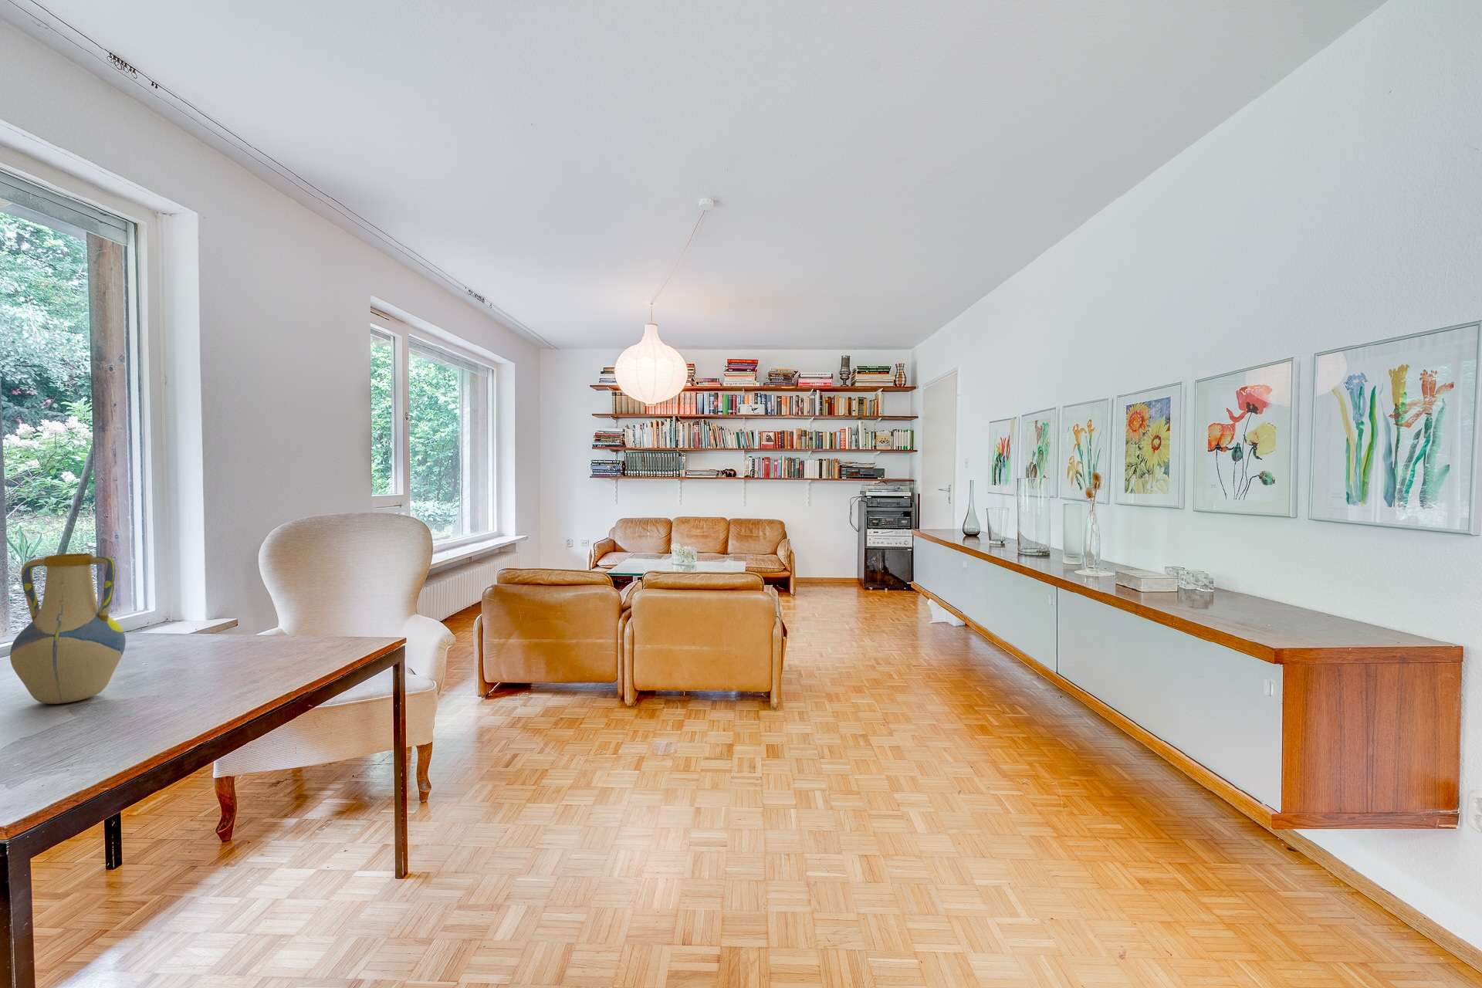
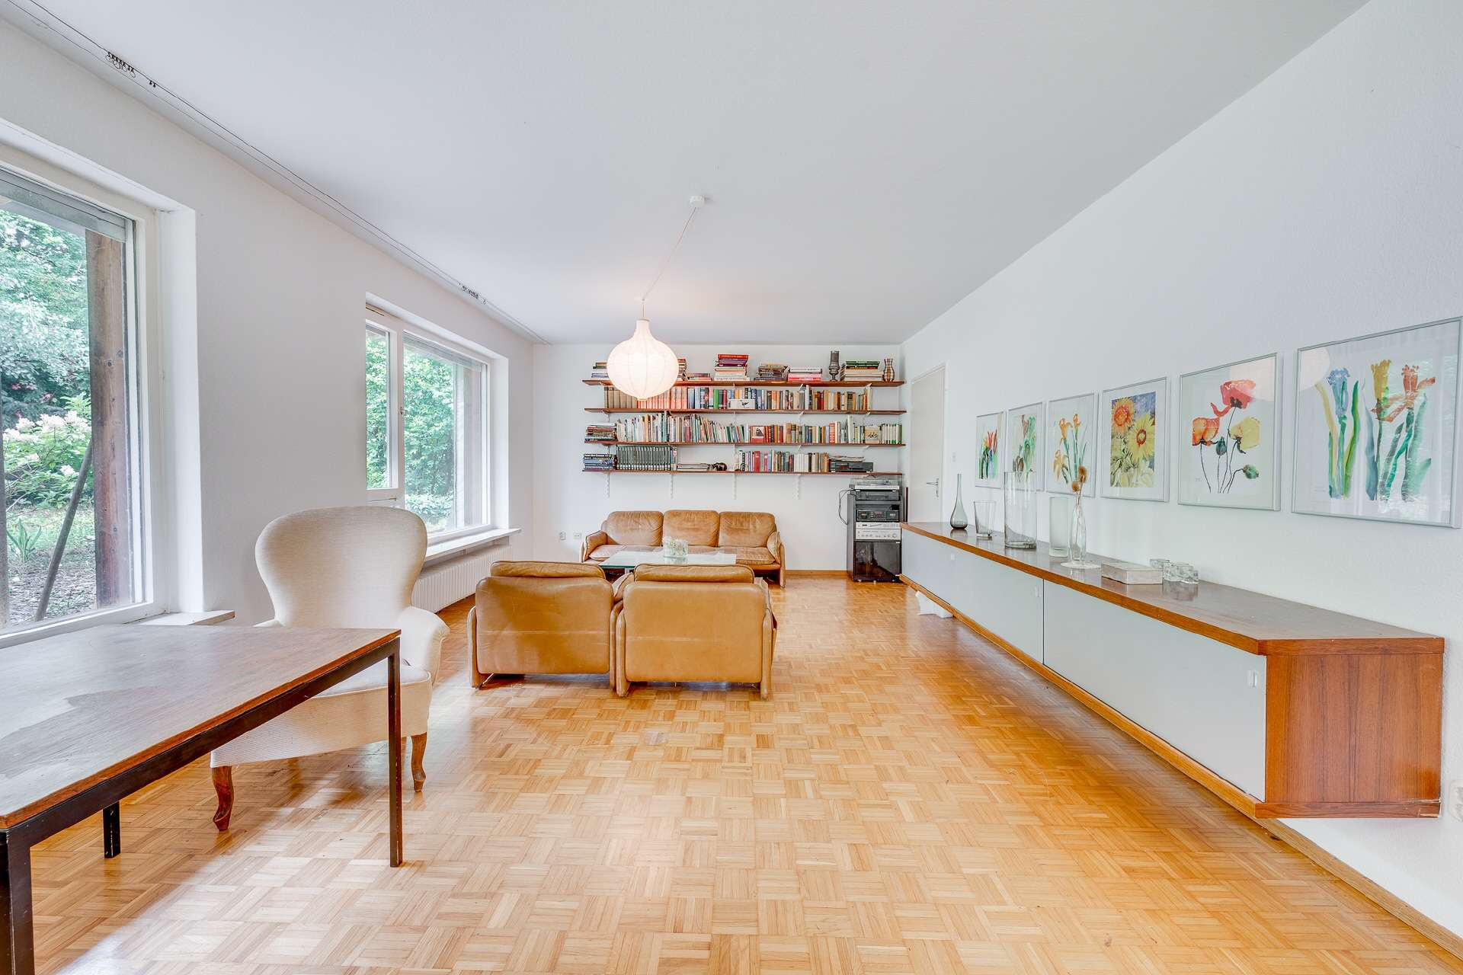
- vase [9,552,127,705]
